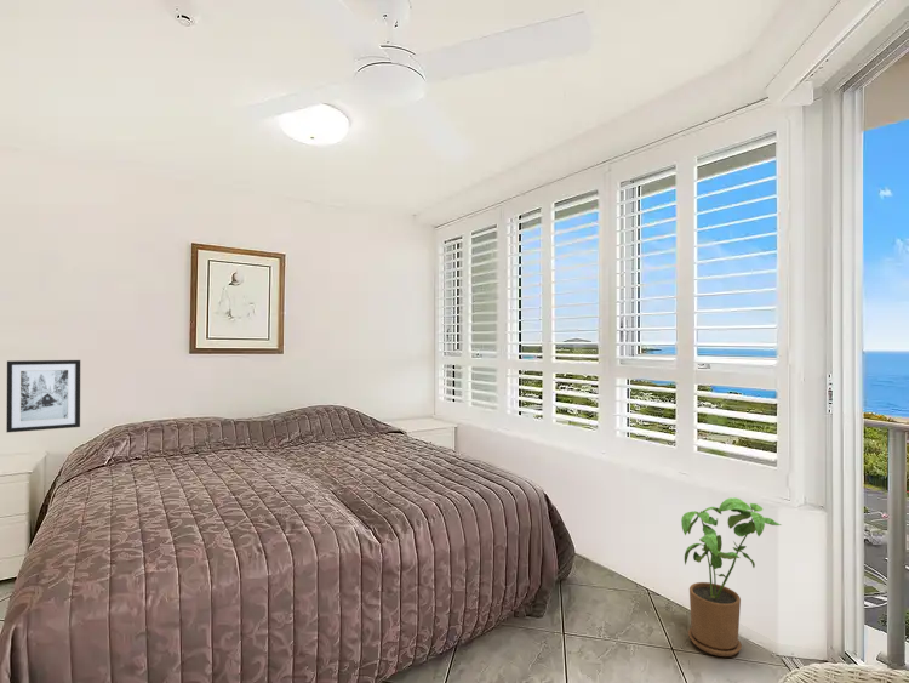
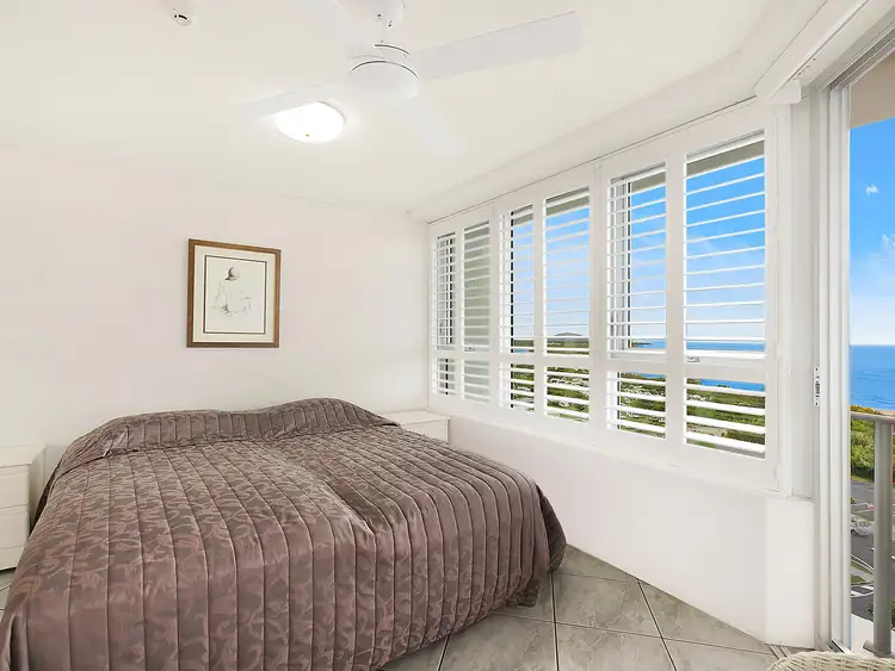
- house plant [680,496,783,658]
- wall art [5,359,81,433]
